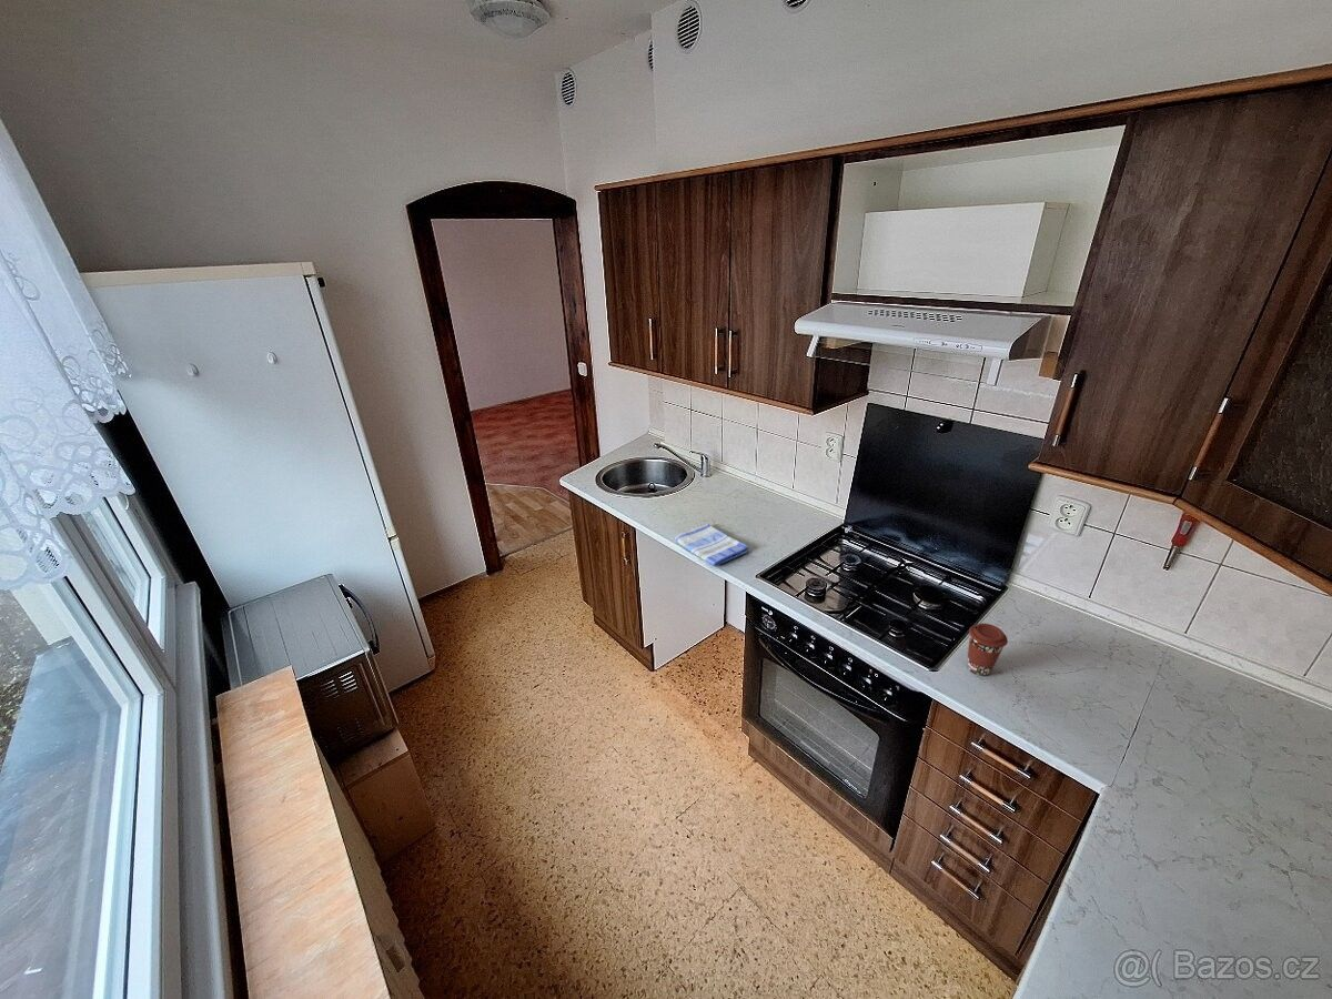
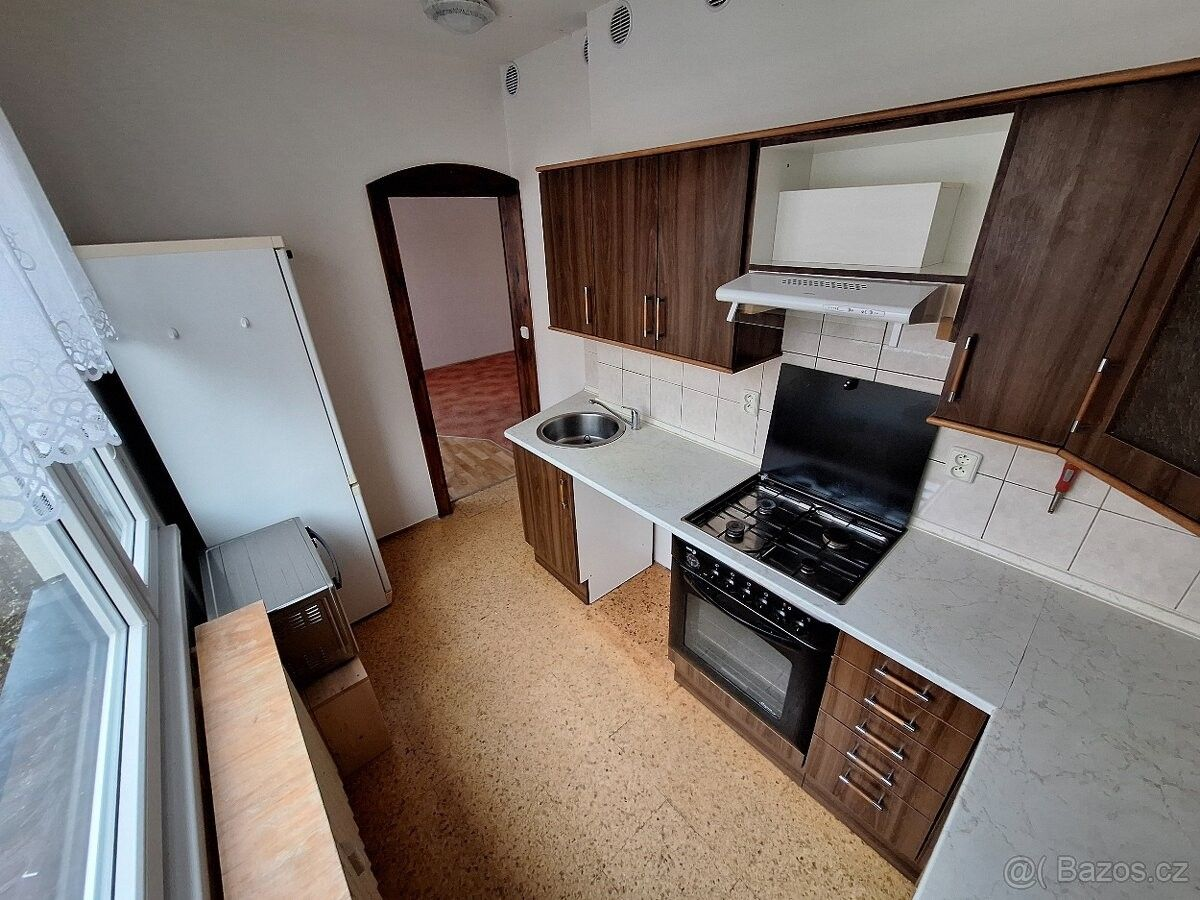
- coffee cup [966,623,1009,677]
- dish towel [674,523,749,567]
